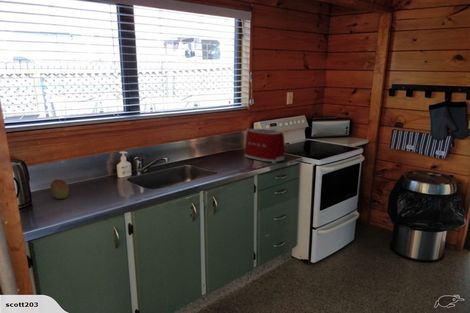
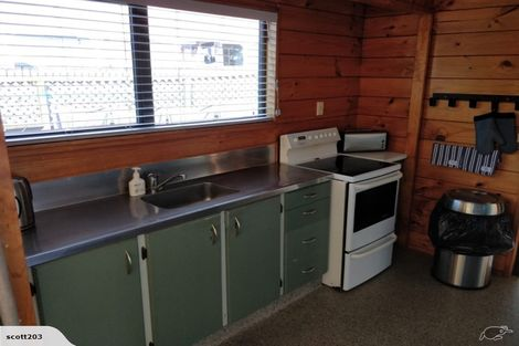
- toaster [244,128,286,164]
- fruit [50,179,70,200]
